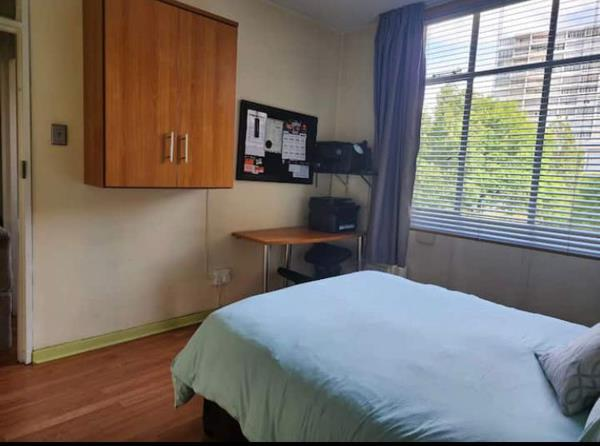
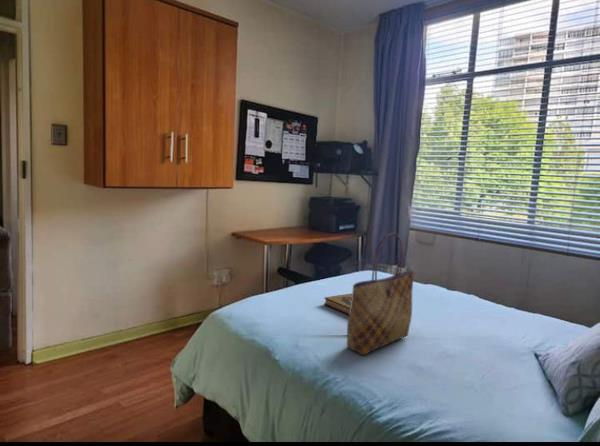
+ hardback book [323,293,352,316]
+ tote bag [346,232,415,356]
